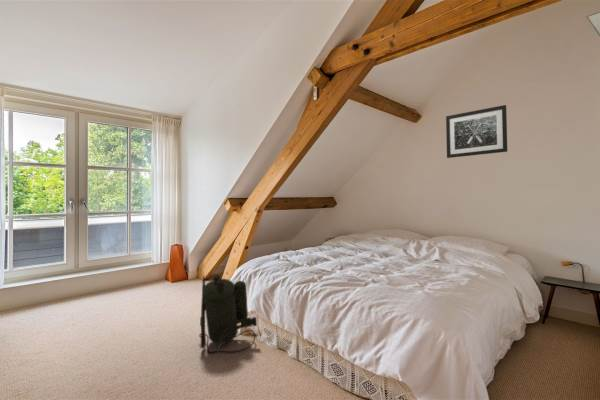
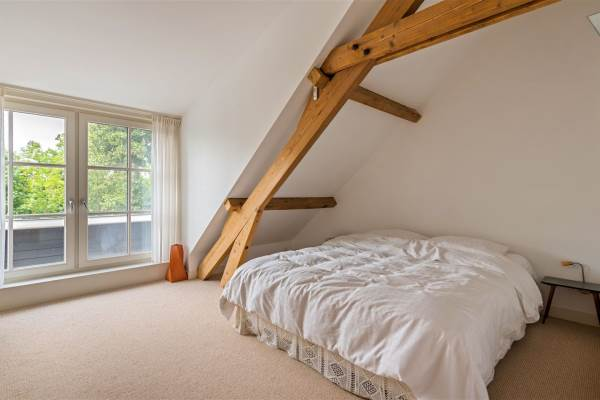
- backpack [198,274,258,355]
- wall art [445,104,508,159]
